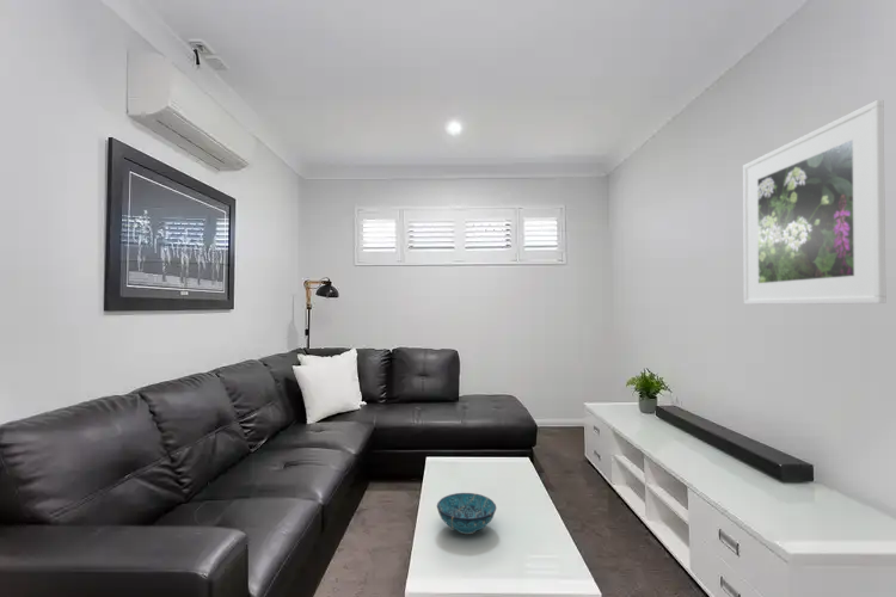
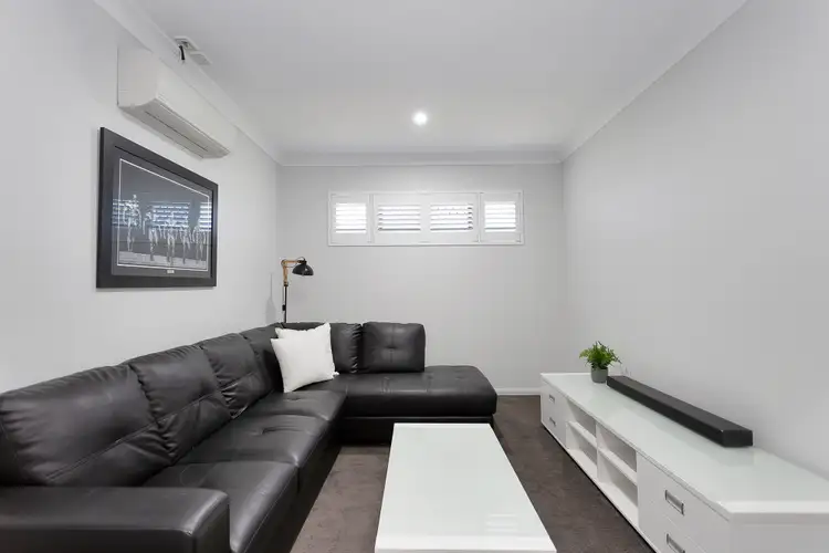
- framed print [742,99,886,306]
- bowl [436,492,497,535]
